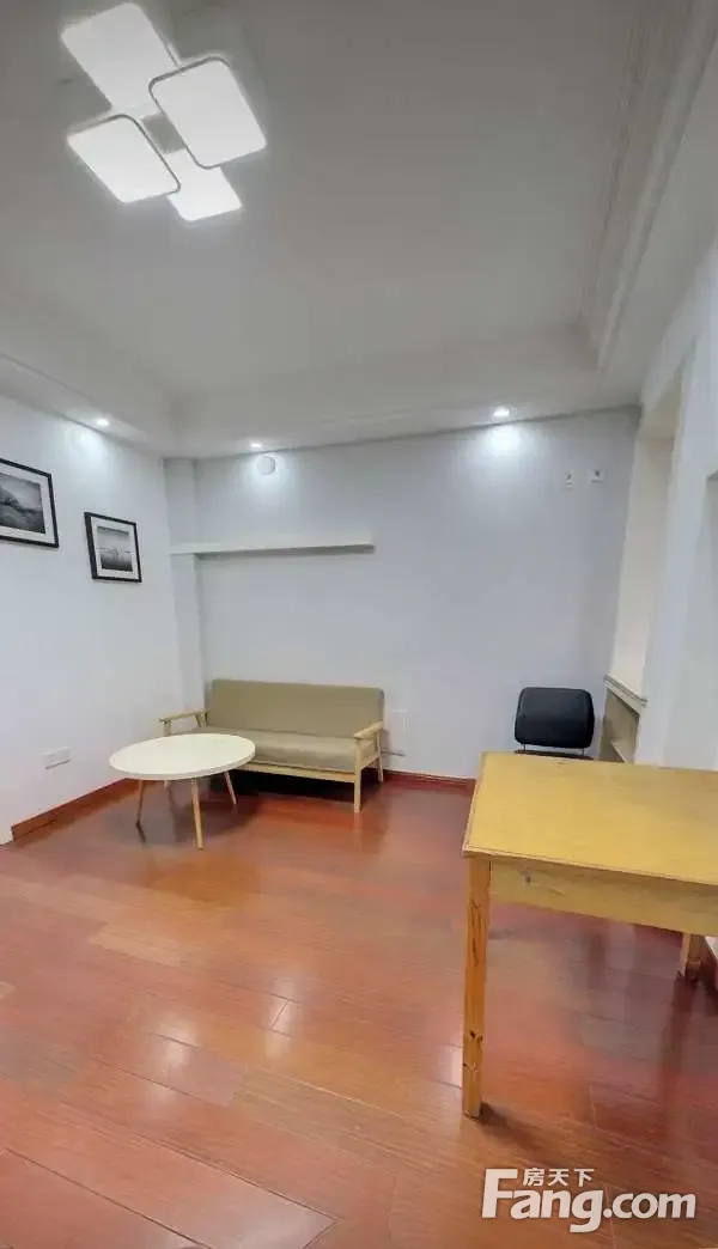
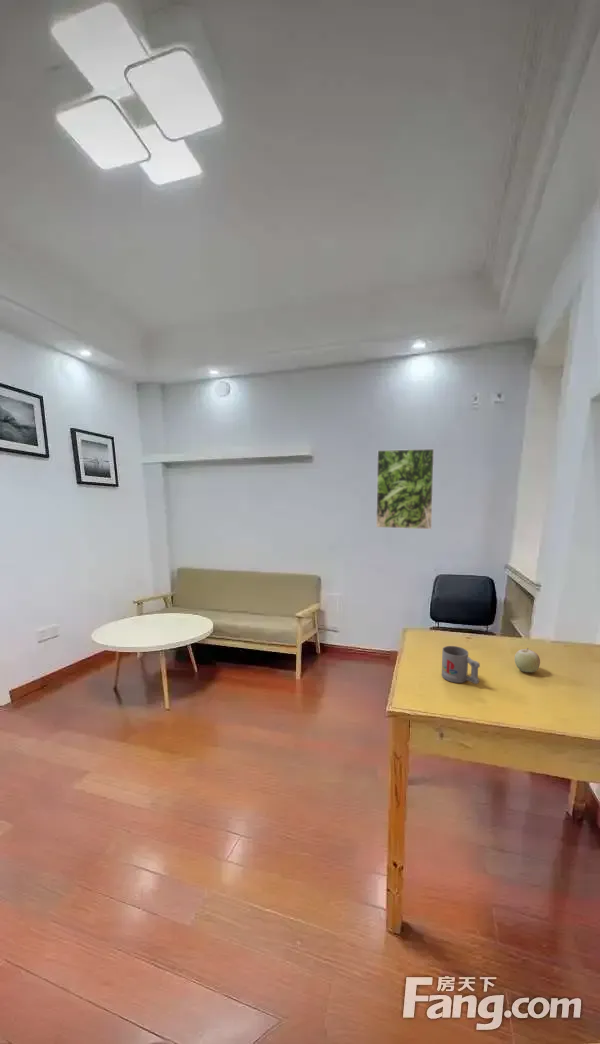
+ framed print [375,448,435,530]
+ fruit [514,647,541,673]
+ mug [441,645,481,685]
